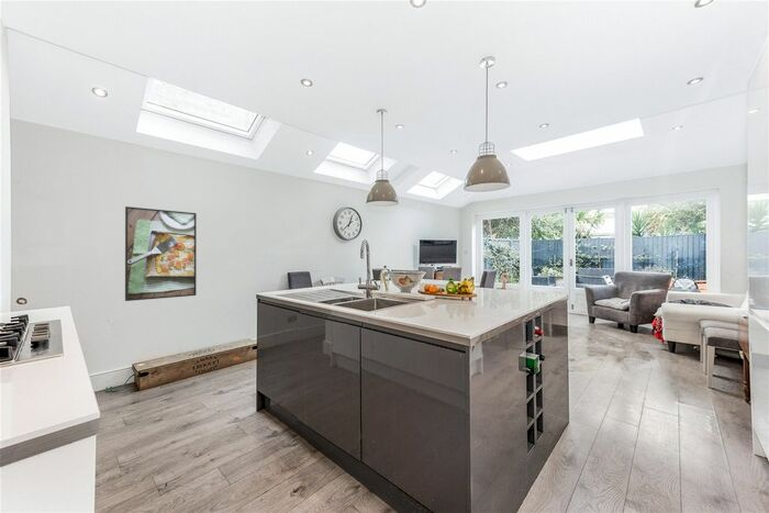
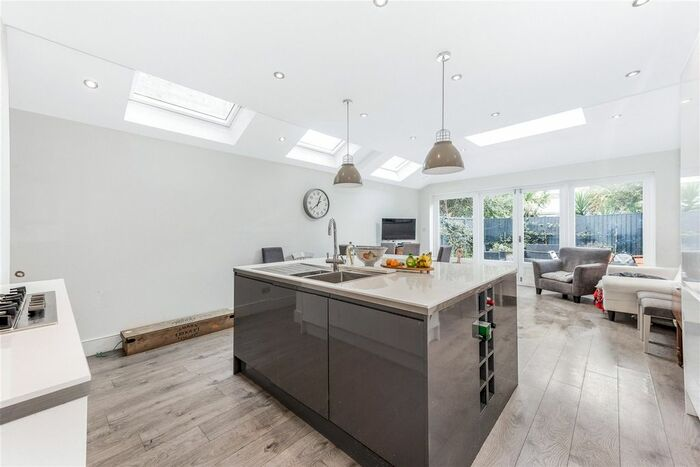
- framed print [124,205,198,302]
